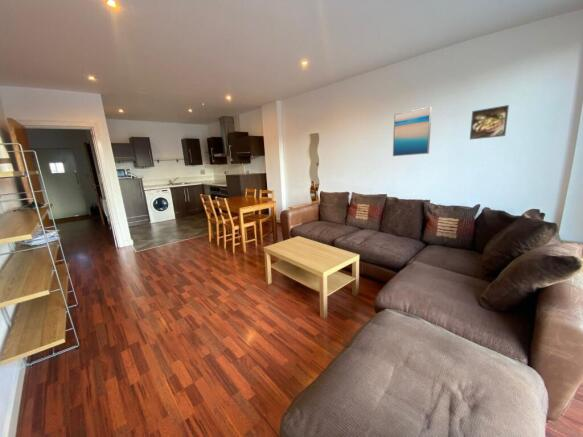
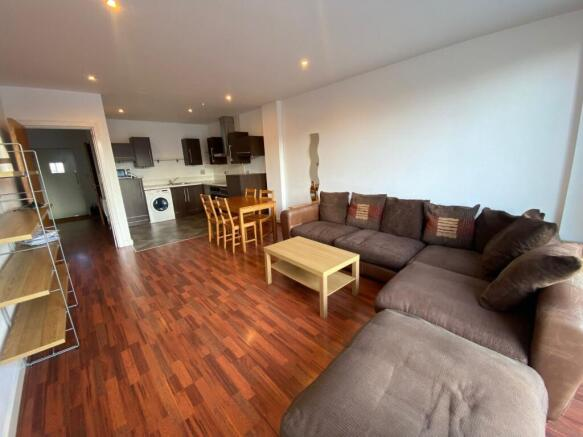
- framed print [469,104,510,140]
- wall art [392,106,433,157]
